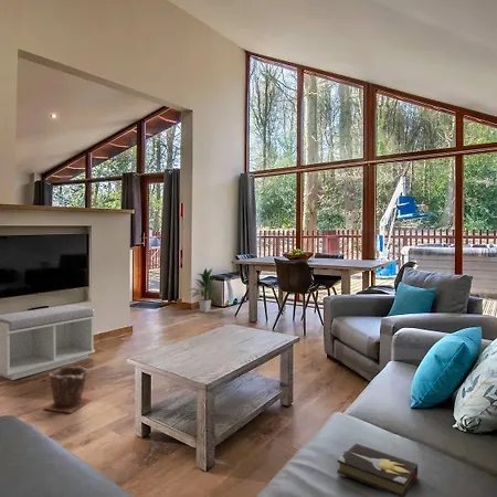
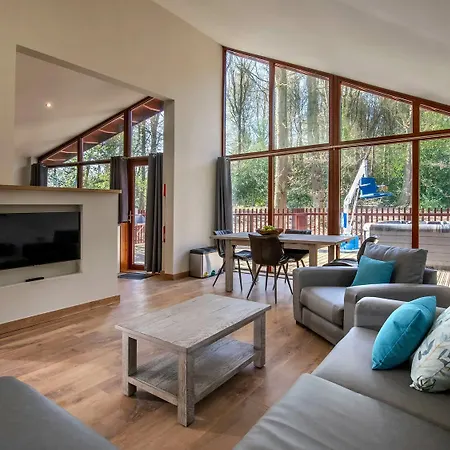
- plant pot [43,364,93,414]
- bench [0,304,96,381]
- indoor plant [188,267,220,314]
- hardback book [336,443,419,497]
